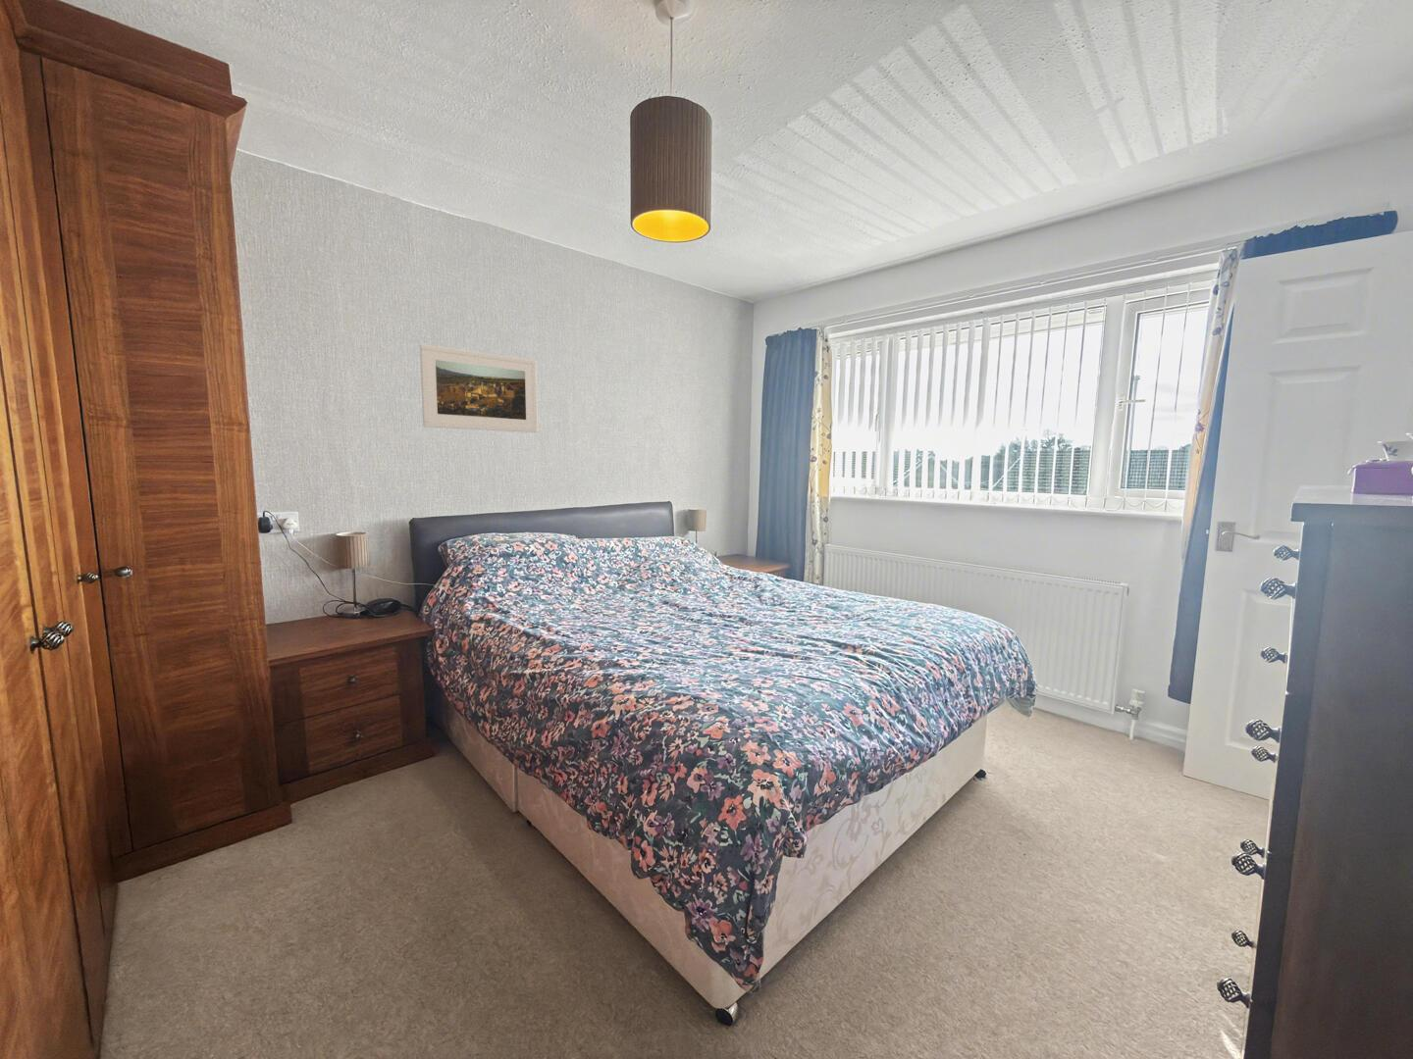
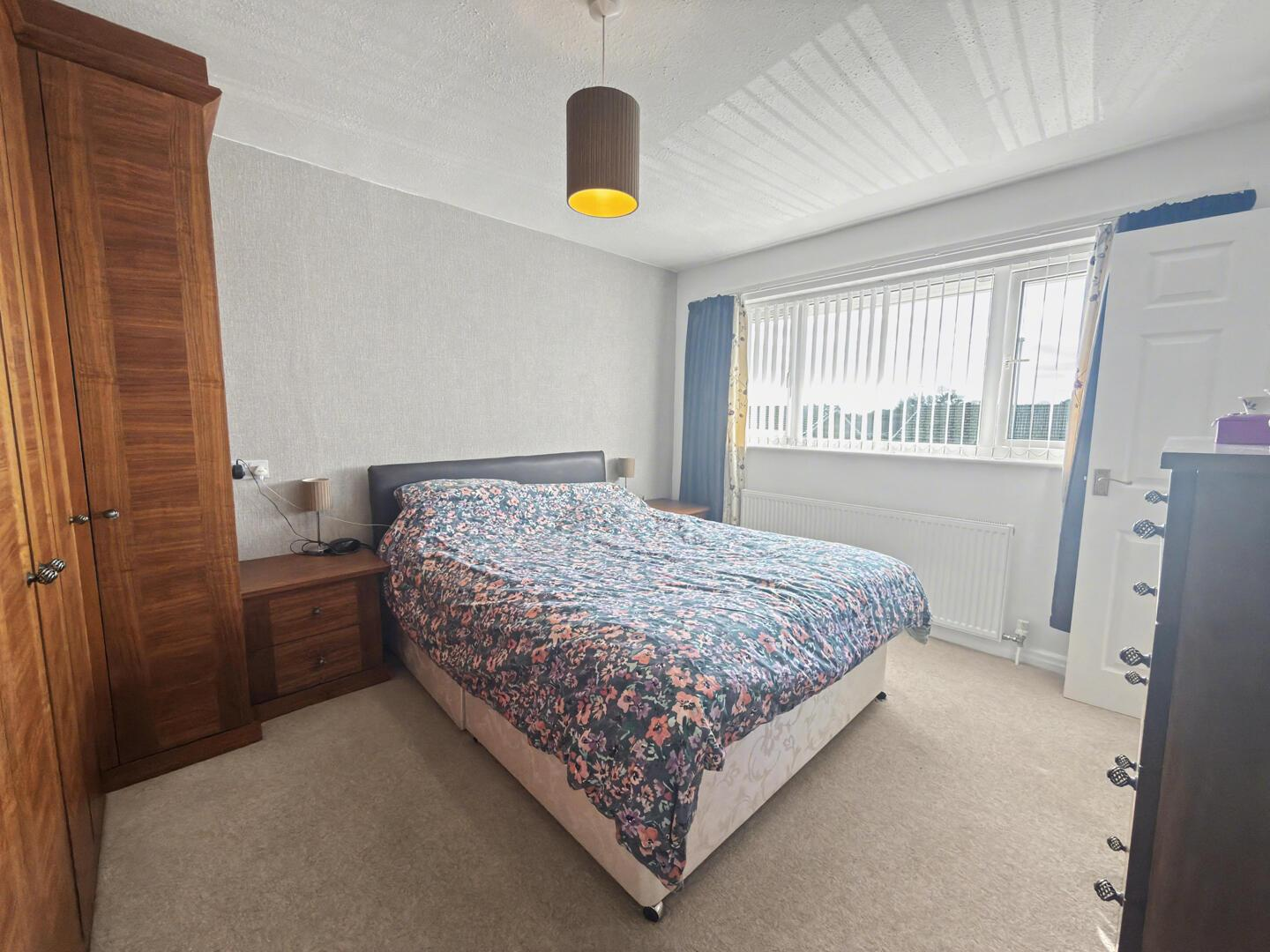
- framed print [419,344,538,434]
